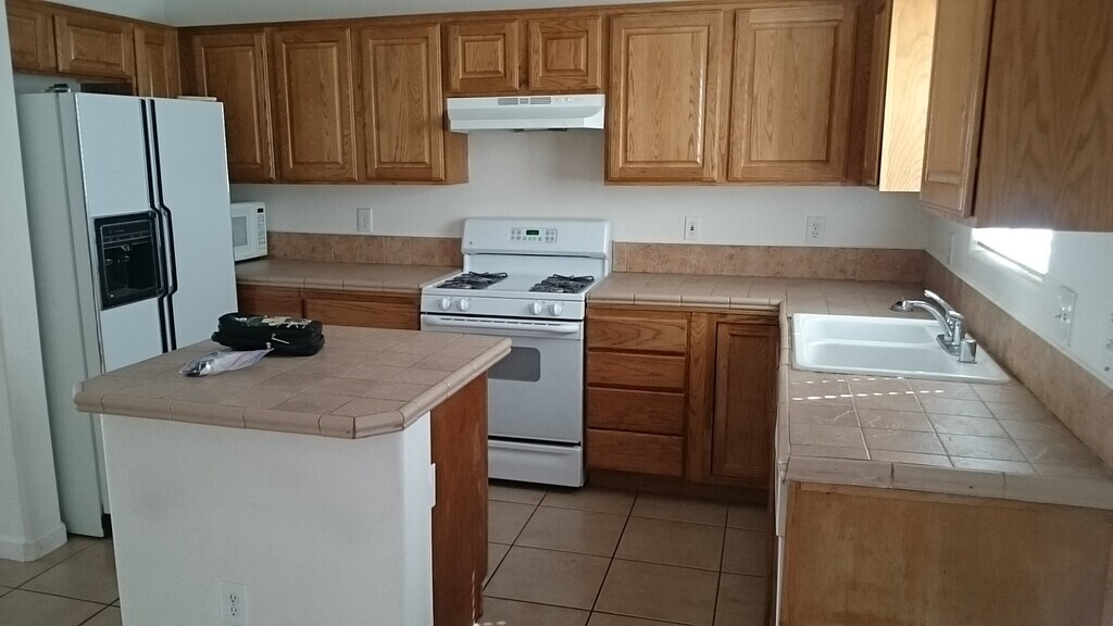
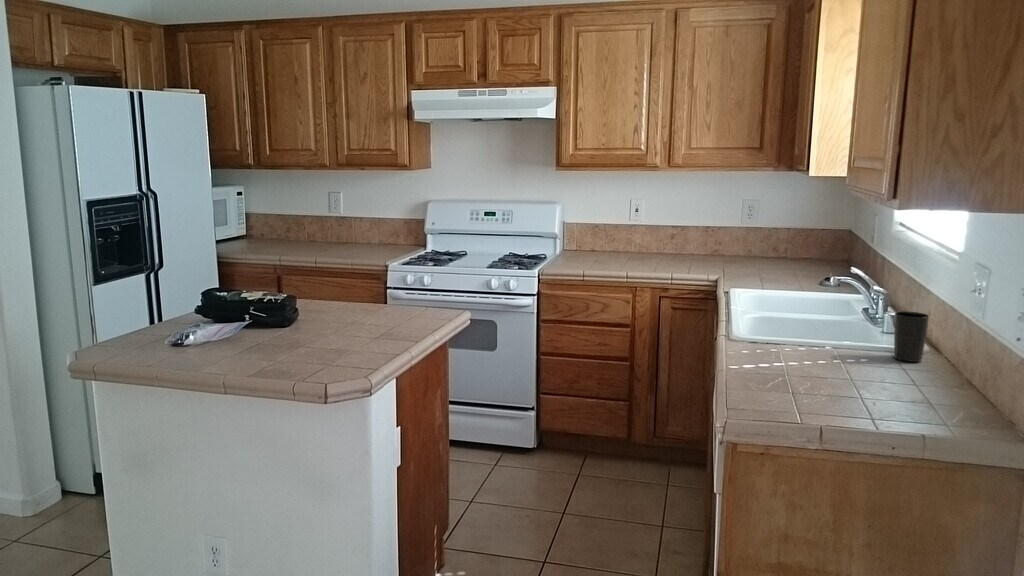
+ cup [893,310,930,363]
